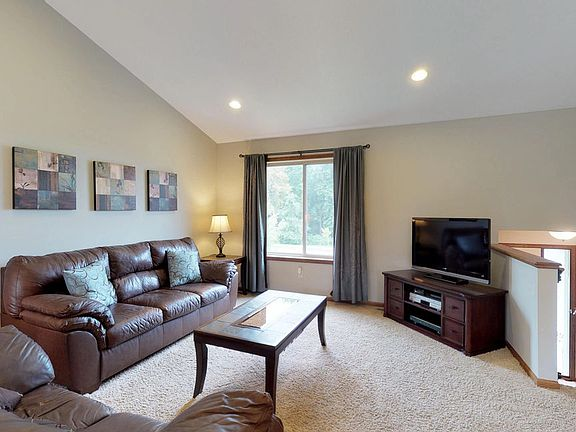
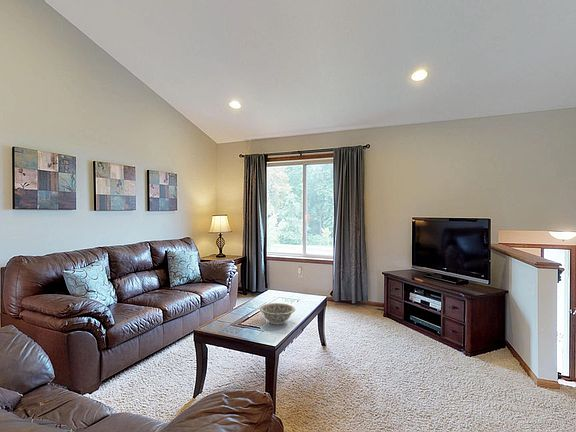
+ decorative bowl [259,302,296,325]
